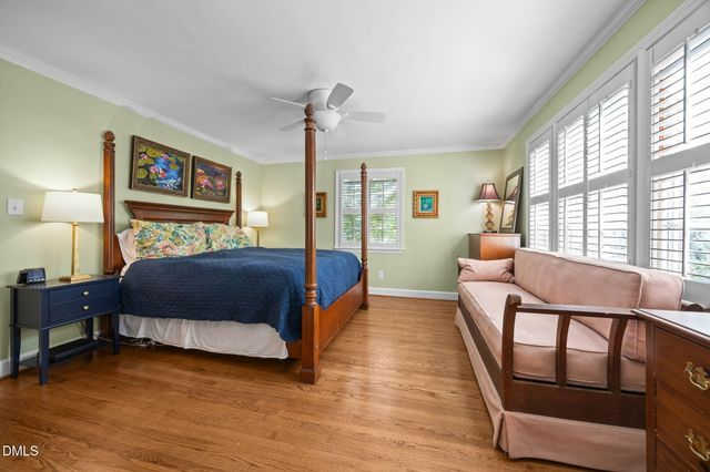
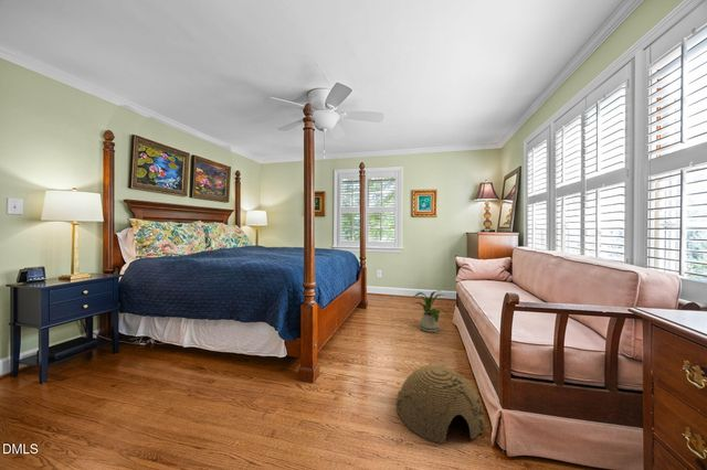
+ house plant [412,289,452,333]
+ woven basket [395,364,485,445]
